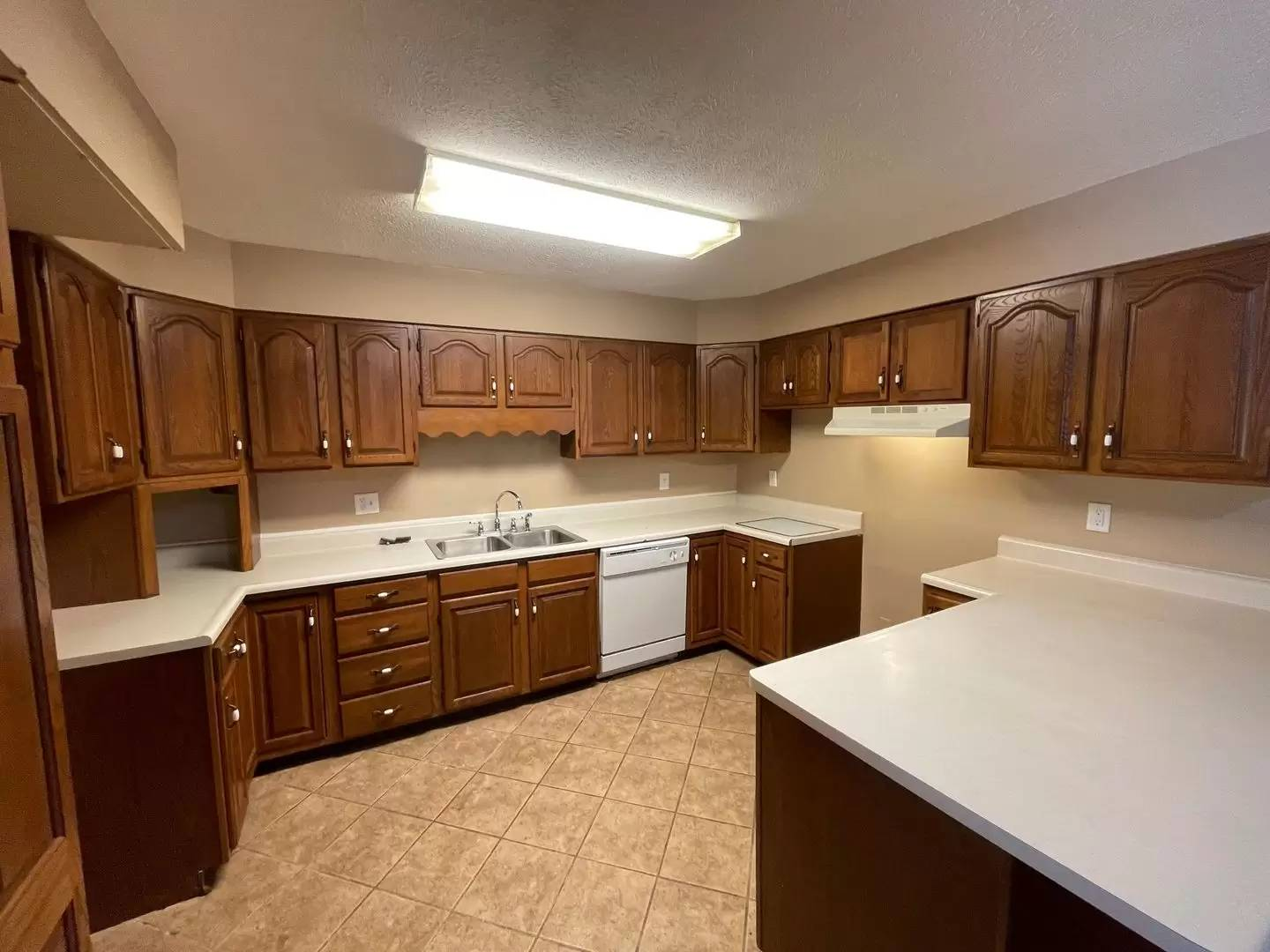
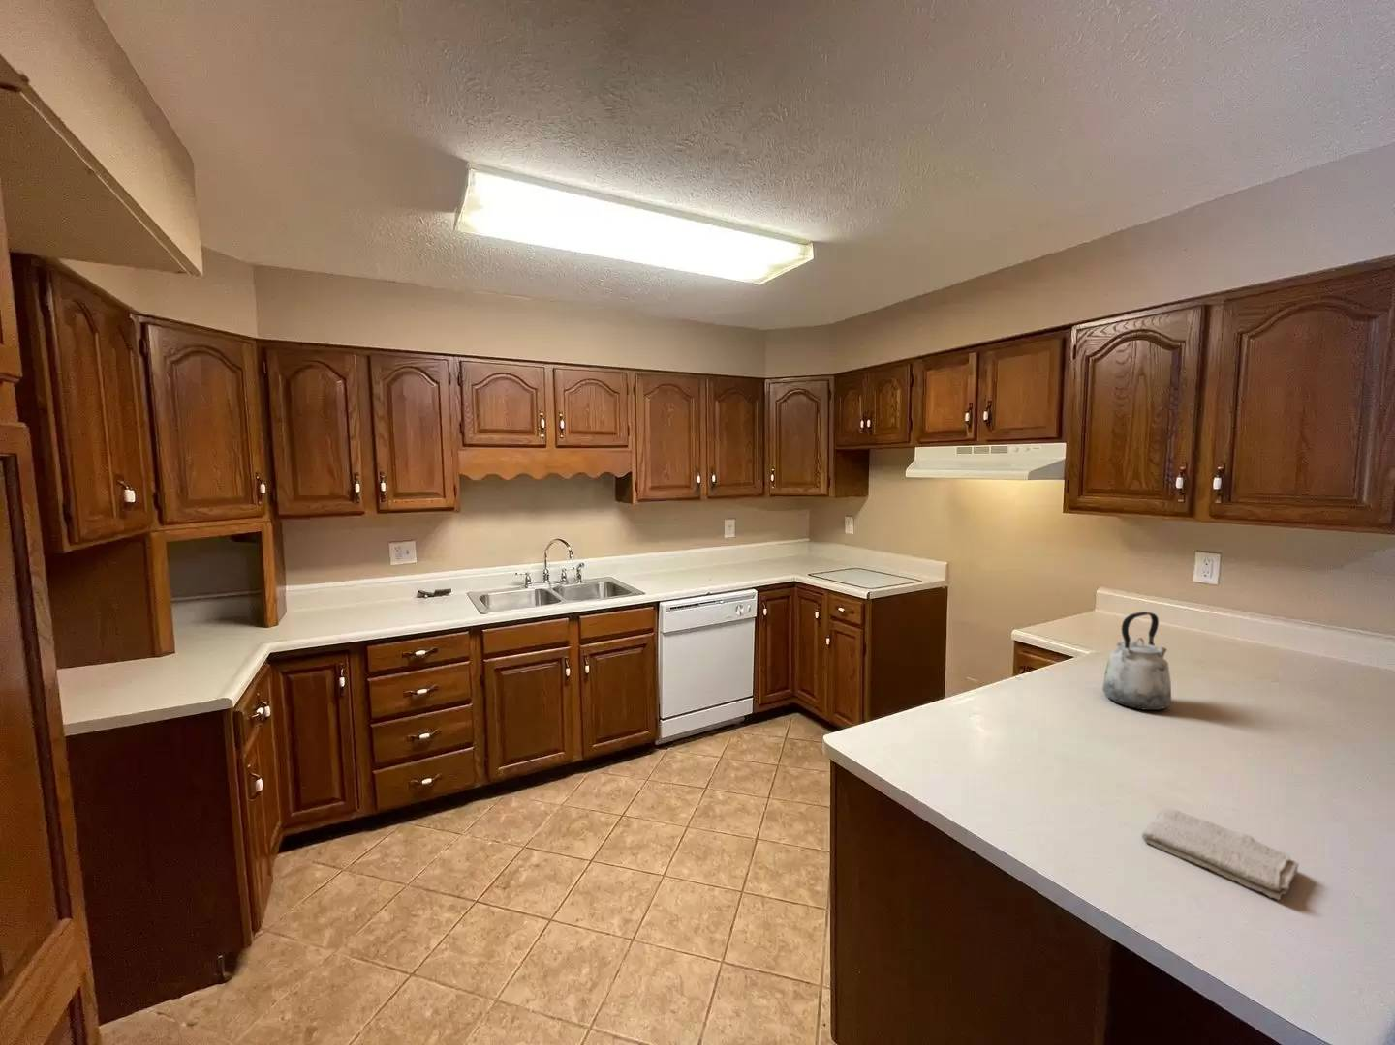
+ washcloth [1141,807,1301,901]
+ kettle [1102,610,1172,711]
